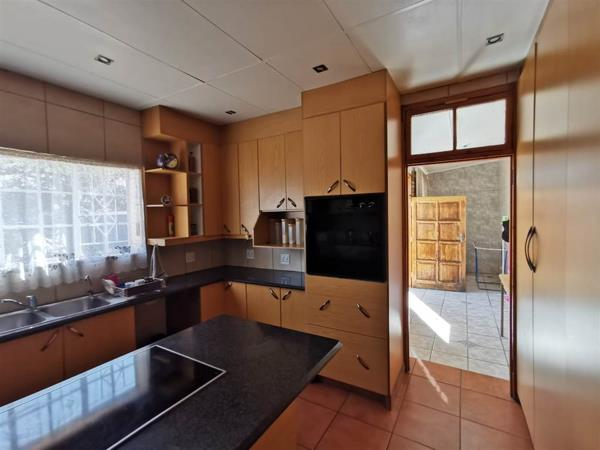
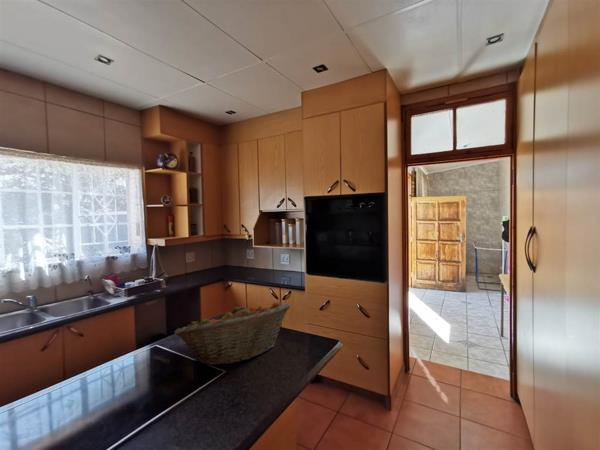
+ fruit basket [173,301,292,366]
